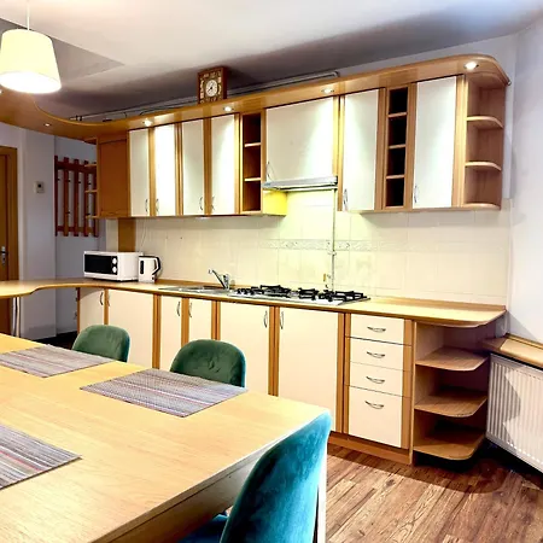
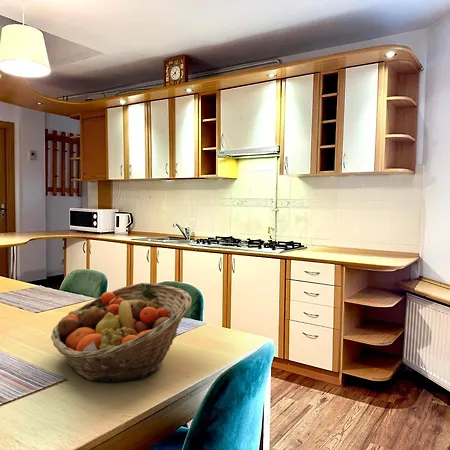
+ fruit basket [50,282,192,383]
